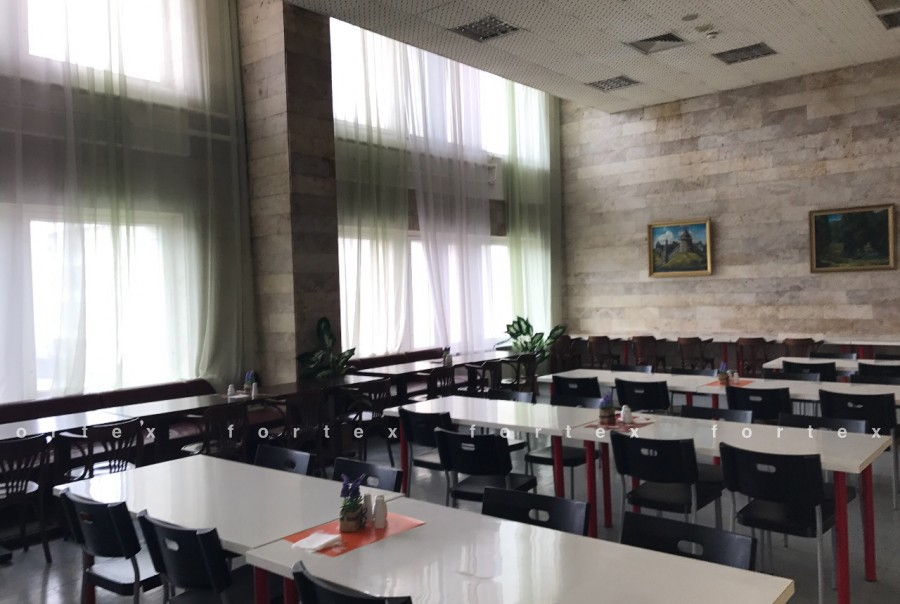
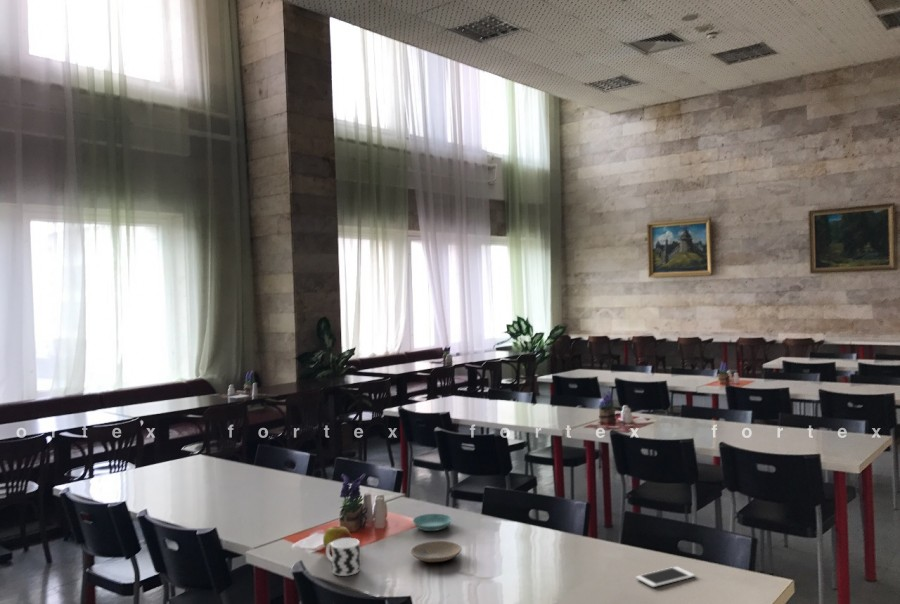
+ fruit [322,525,352,551]
+ saucer [412,513,453,532]
+ plate [410,540,462,563]
+ cup [325,537,361,577]
+ cell phone [635,565,696,588]
